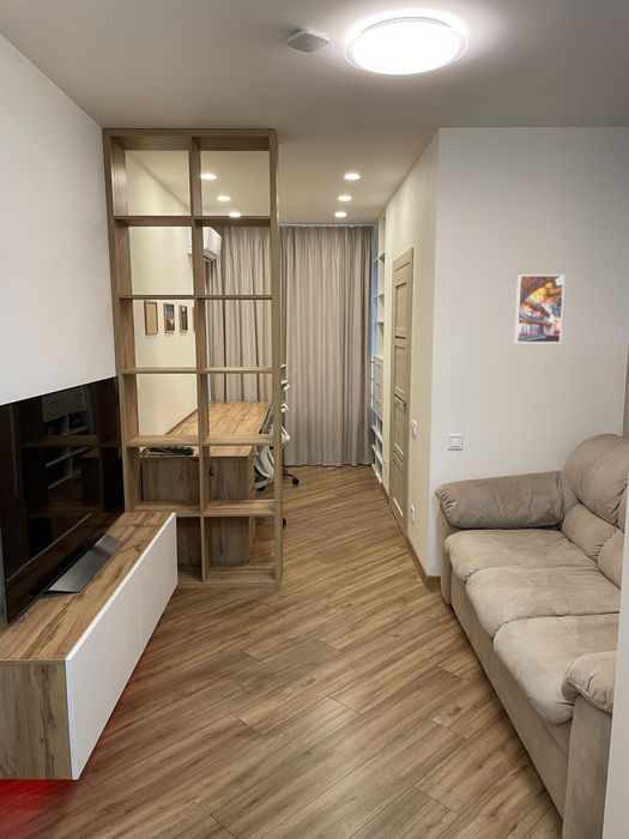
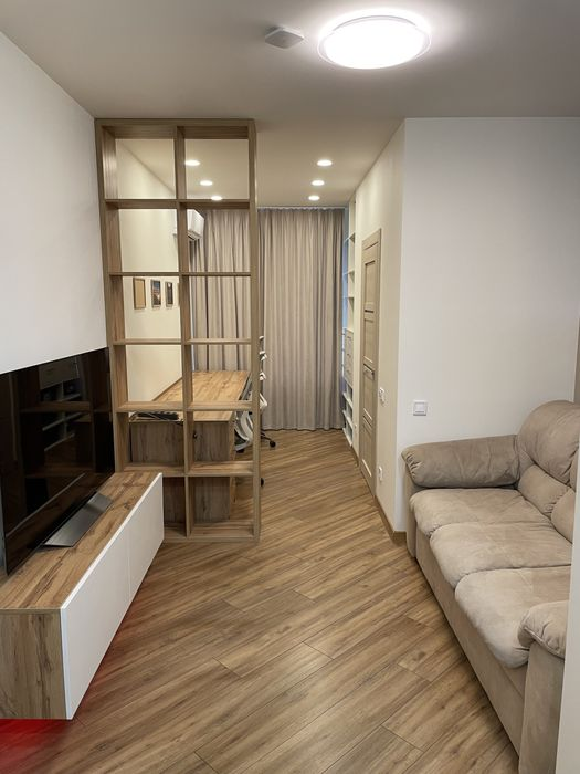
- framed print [514,273,566,344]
